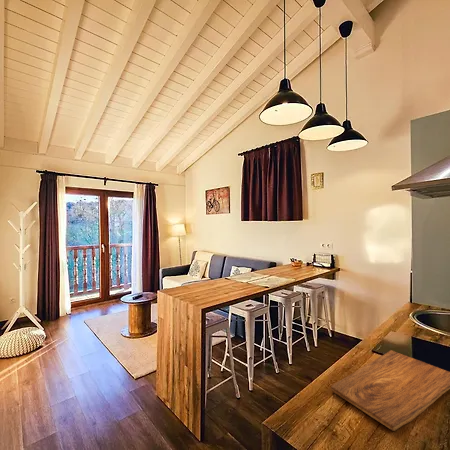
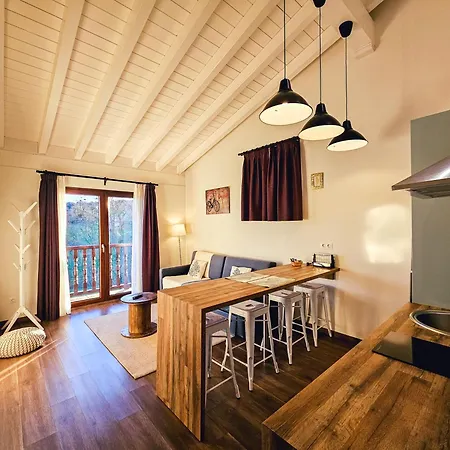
- cutting board [330,349,450,432]
